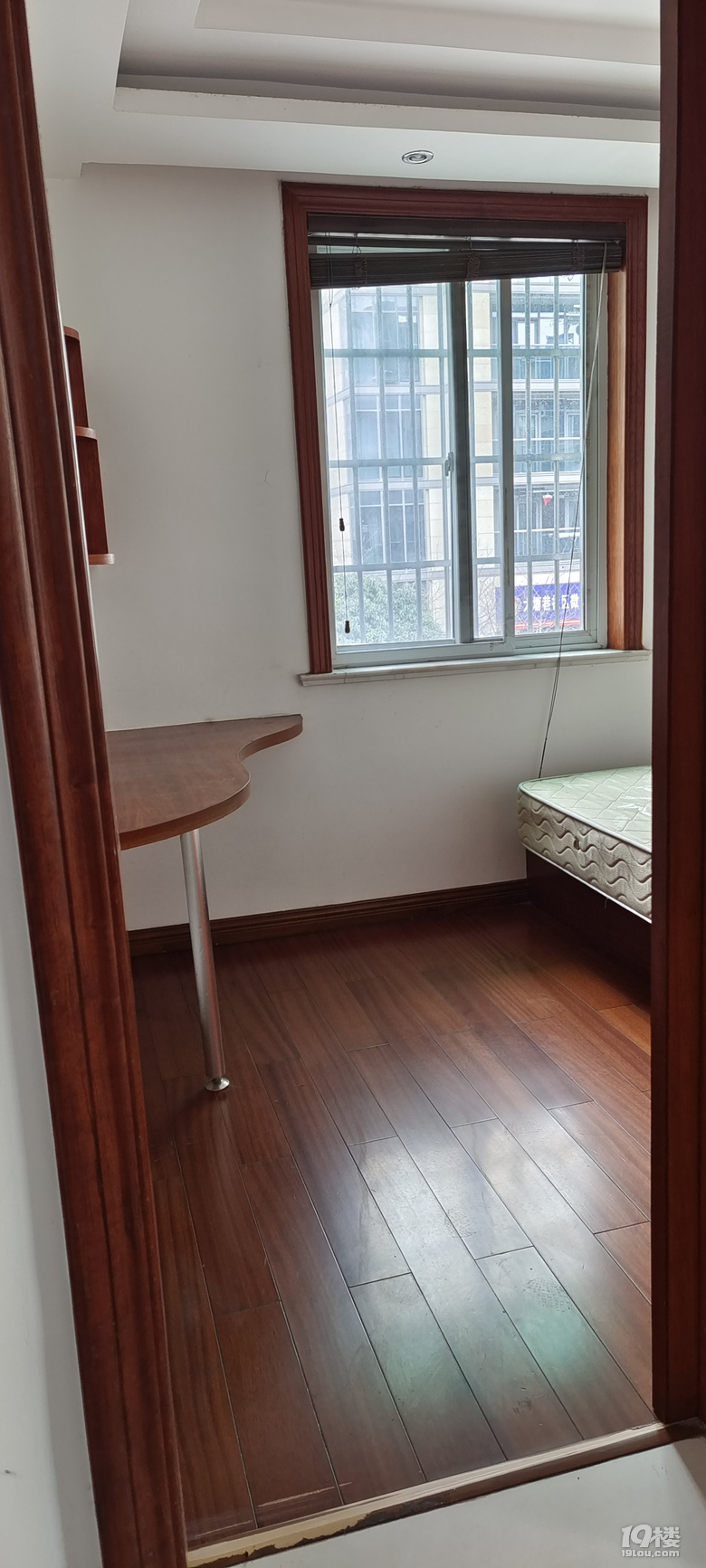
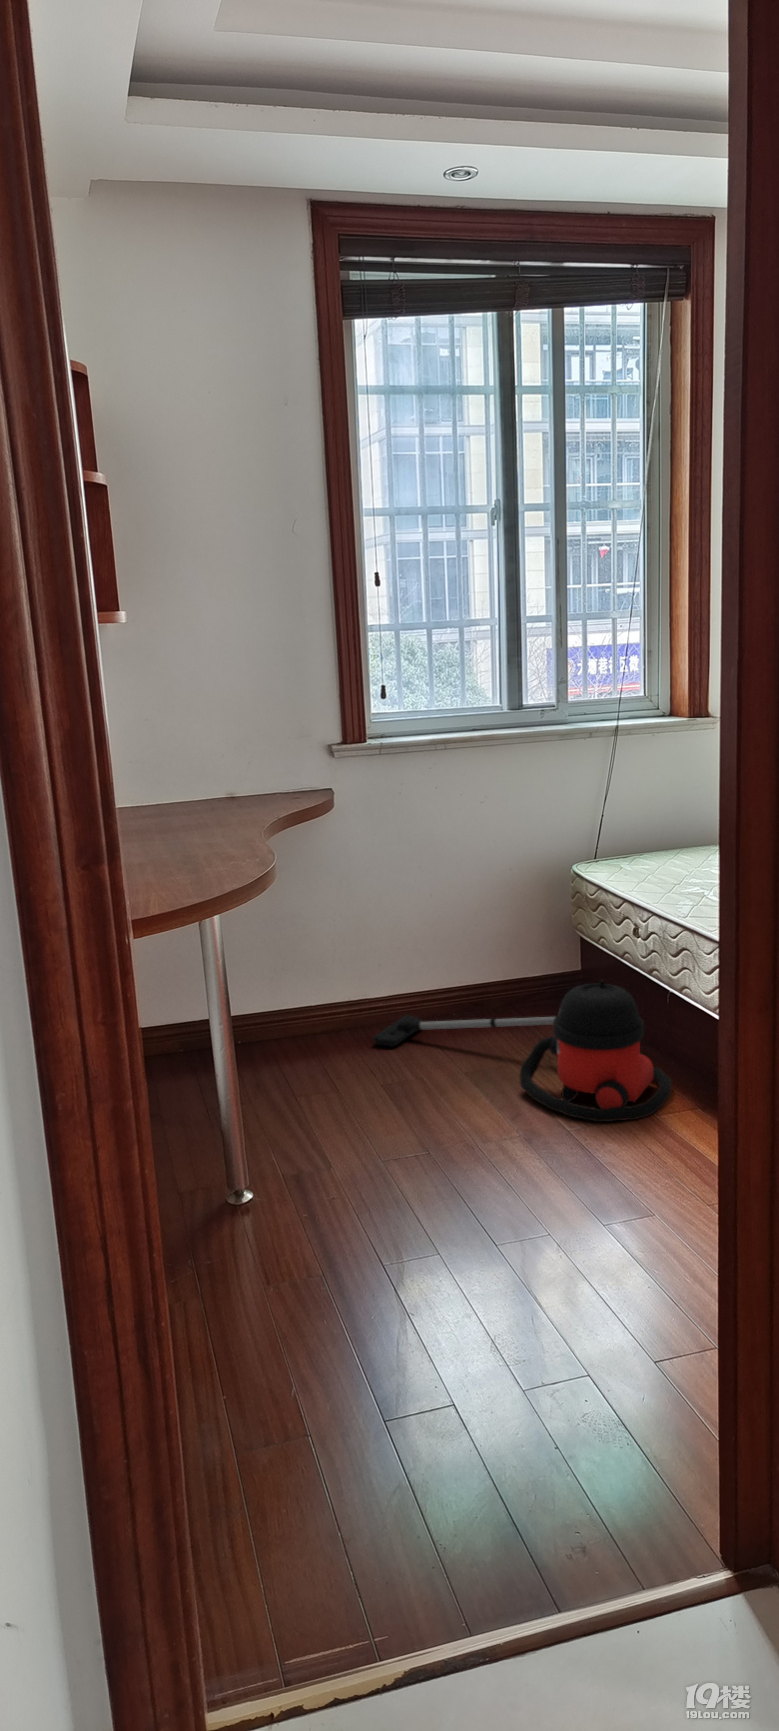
+ vacuum cleaner [372,979,673,1124]
